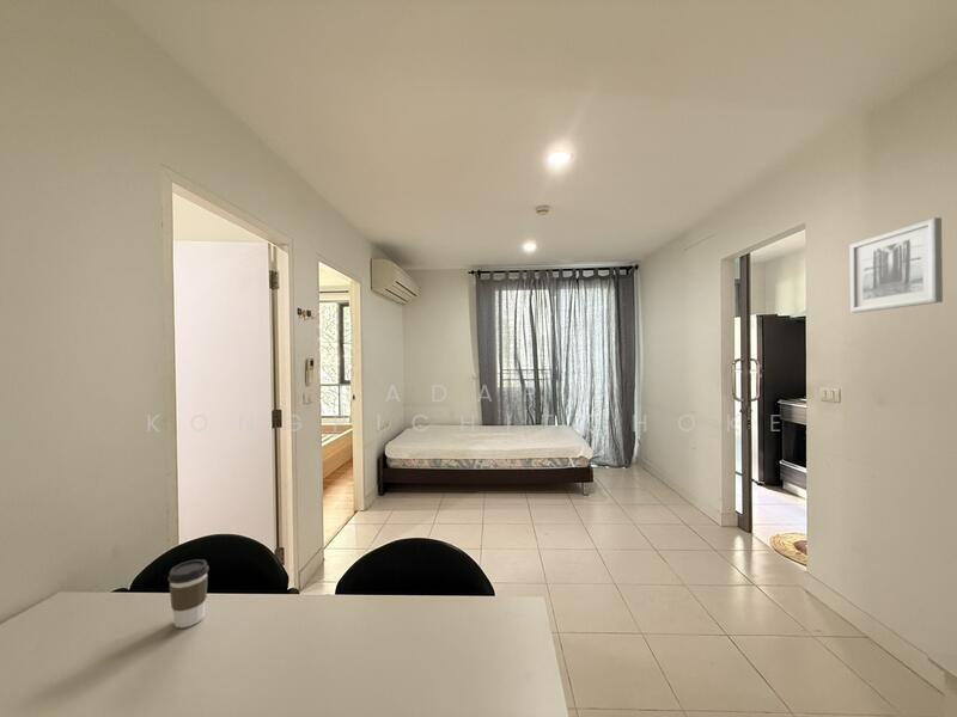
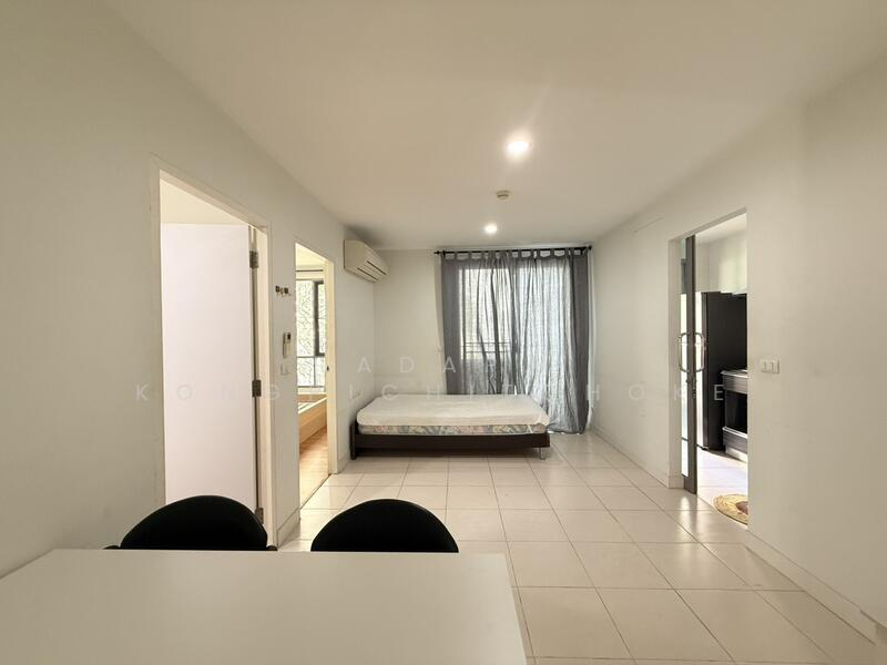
- wall art [849,216,944,314]
- coffee cup [166,558,211,629]
